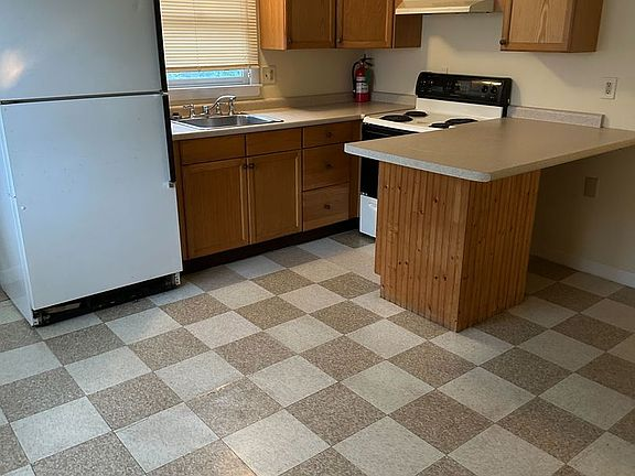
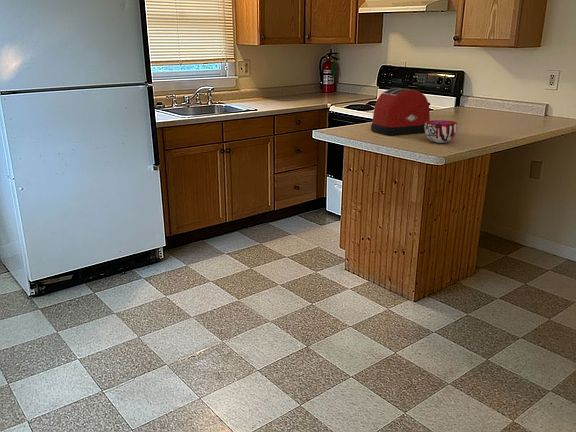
+ decorative bowl [424,119,459,144]
+ toaster [370,87,431,136]
